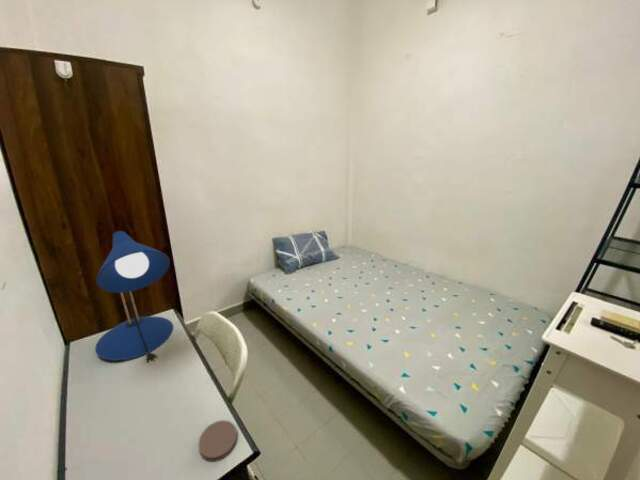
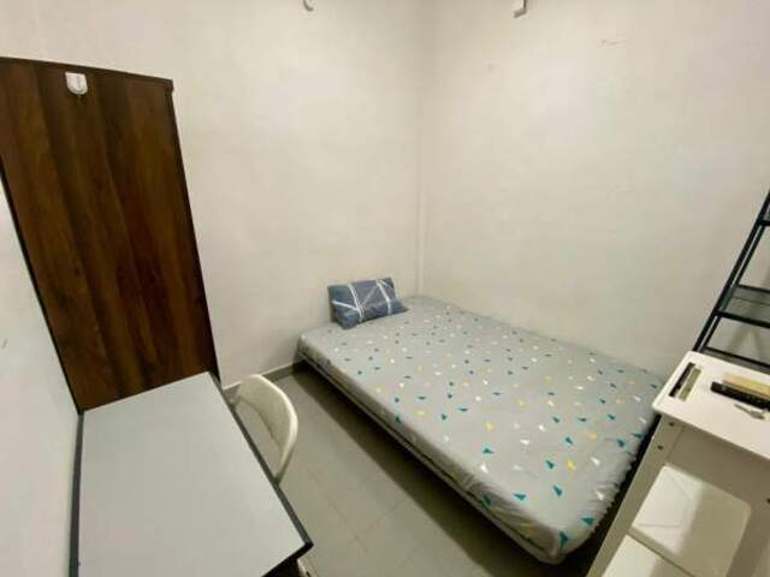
- coaster [198,419,238,462]
- desk lamp [94,230,175,365]
